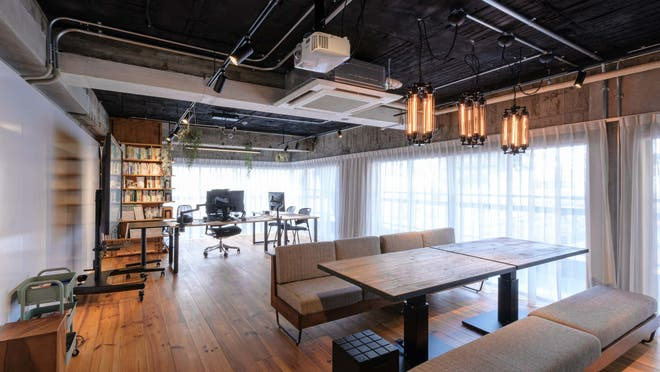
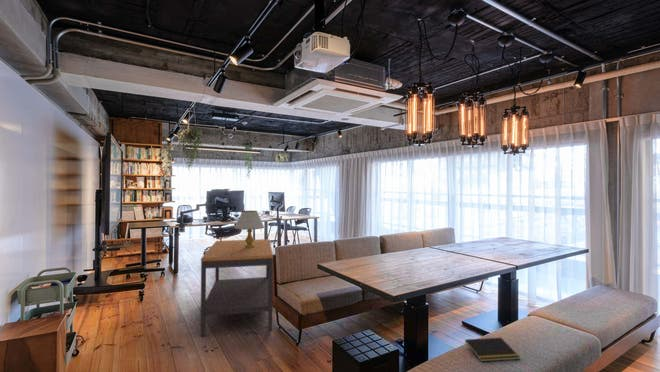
+ notepad [464,337,520,363]
+ side table [199,238,274,337]
+ table lamp [234,210,265,249]
